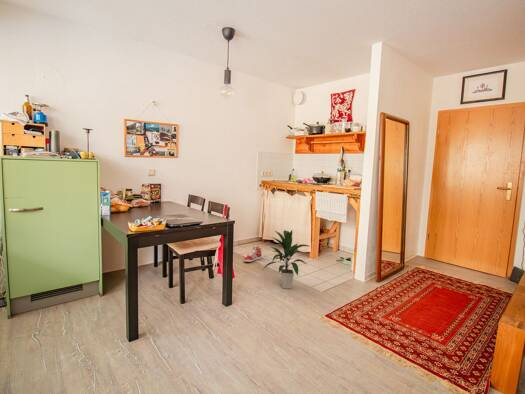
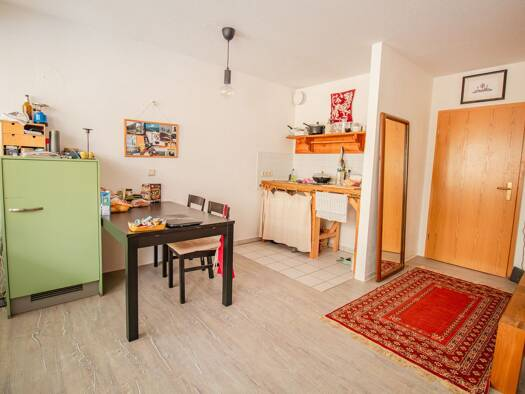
- sneaker [243,245,263,263]
- indoor plant [261,229,312,290]
